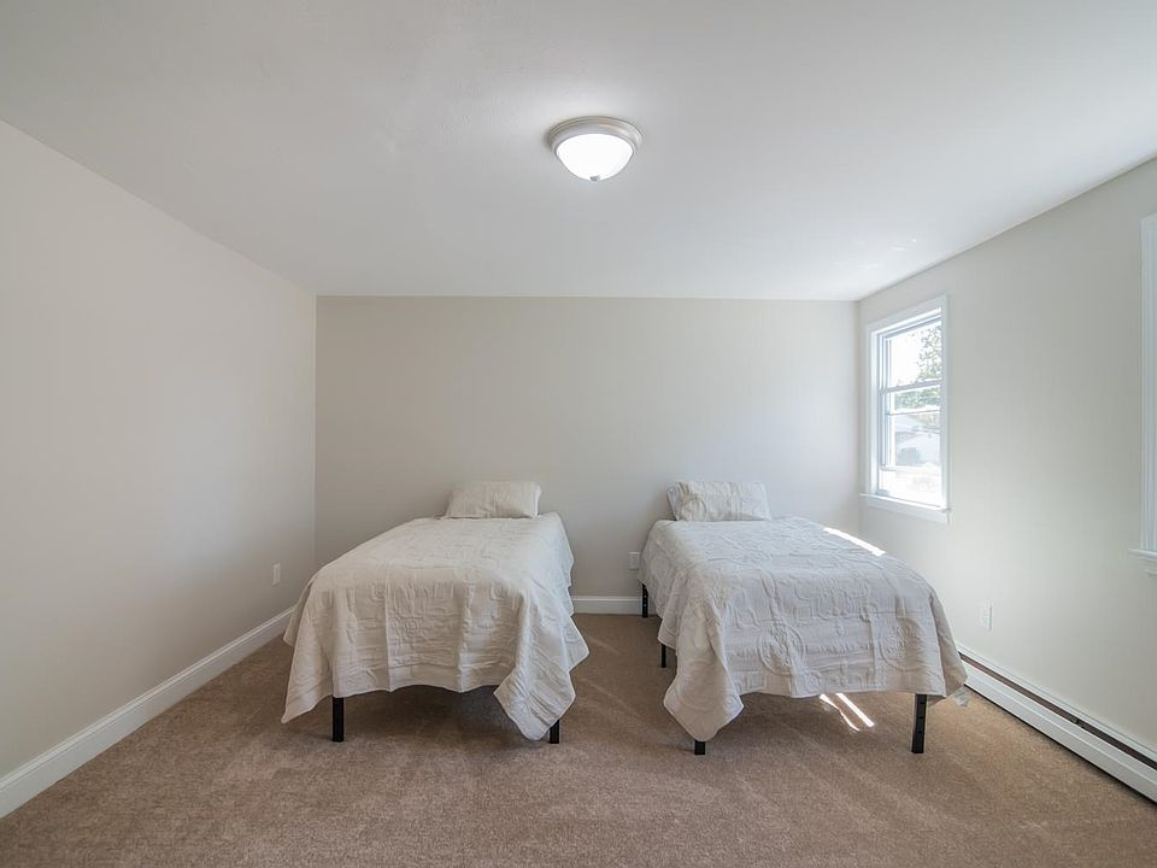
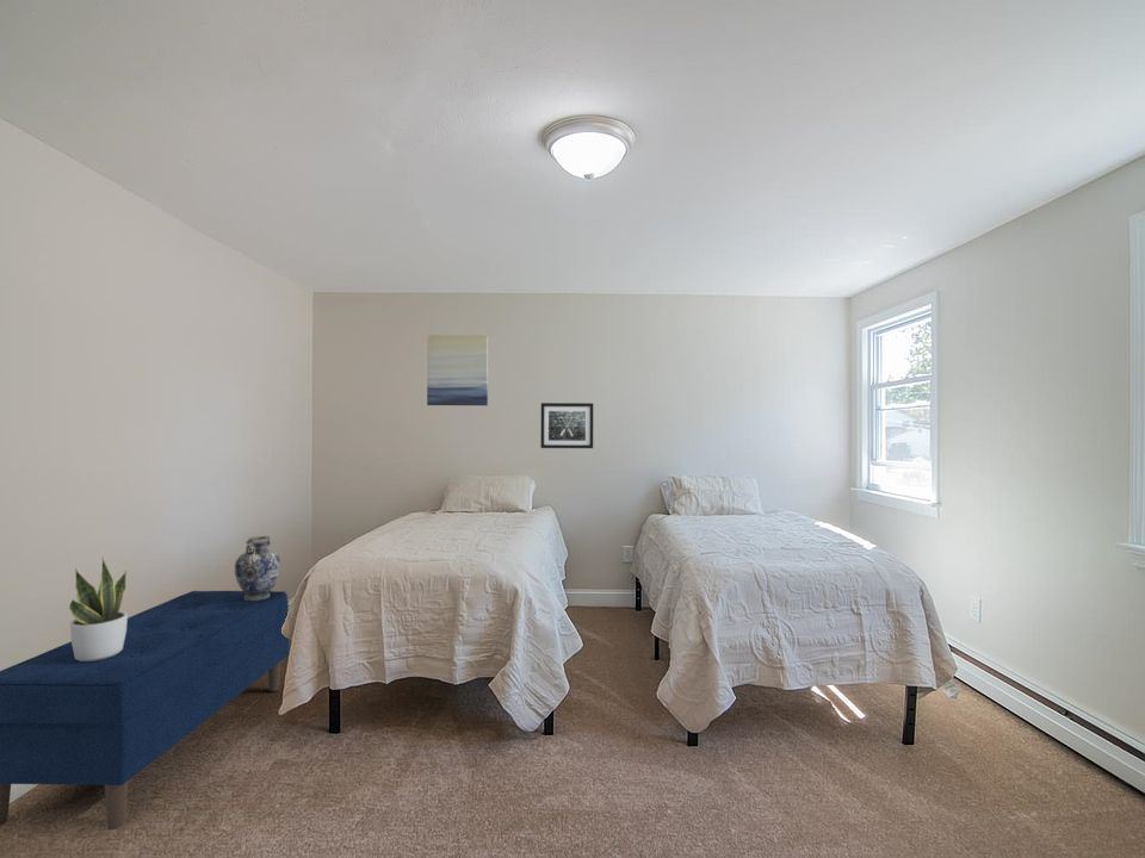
+ potted plant [68,558,129,661]
+ decorative vase [234,534,281,601]
+ wall art [539,402,594,449]
+ bench [0,590,290,831]
+ wall art [426,334,489,406]
